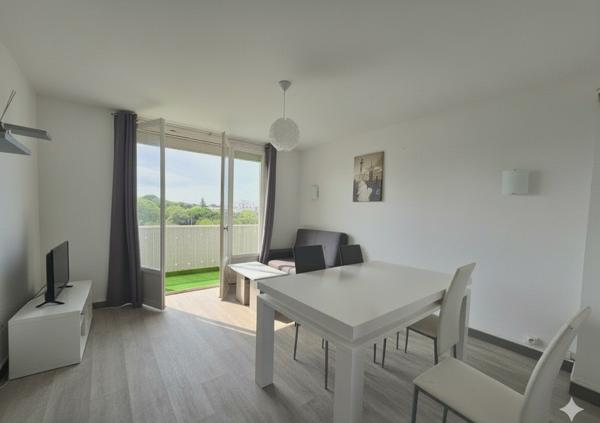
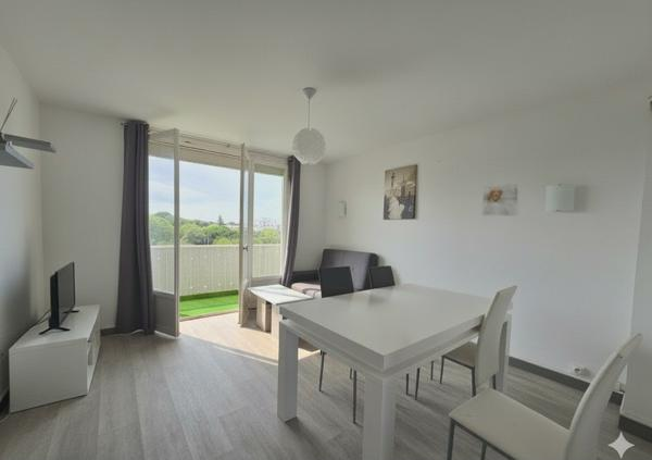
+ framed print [481,183,521,217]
